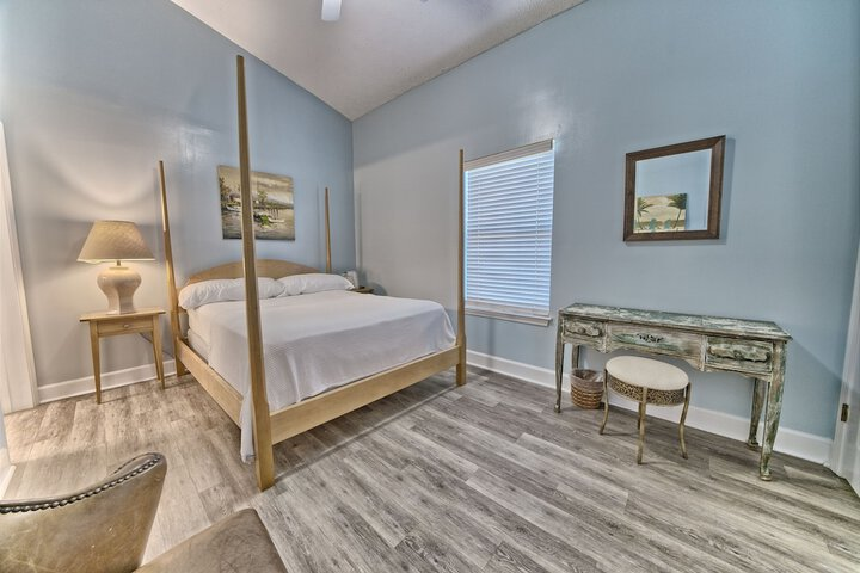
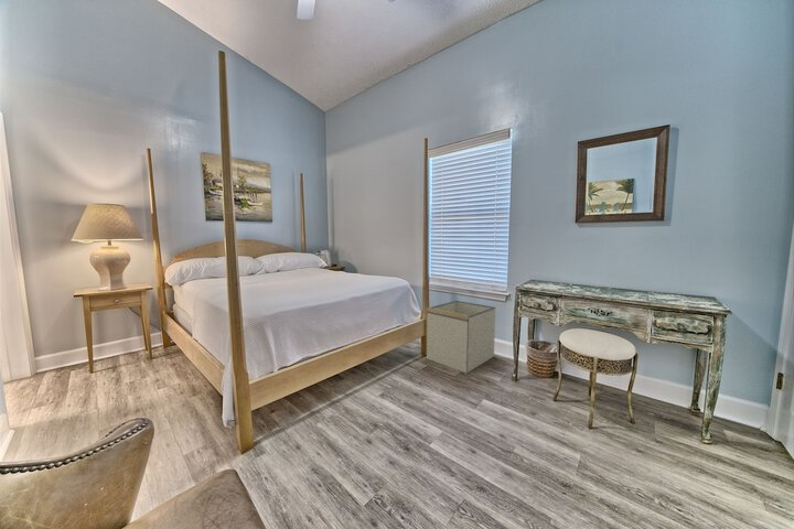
+ storage bin [426,300,496,374]
